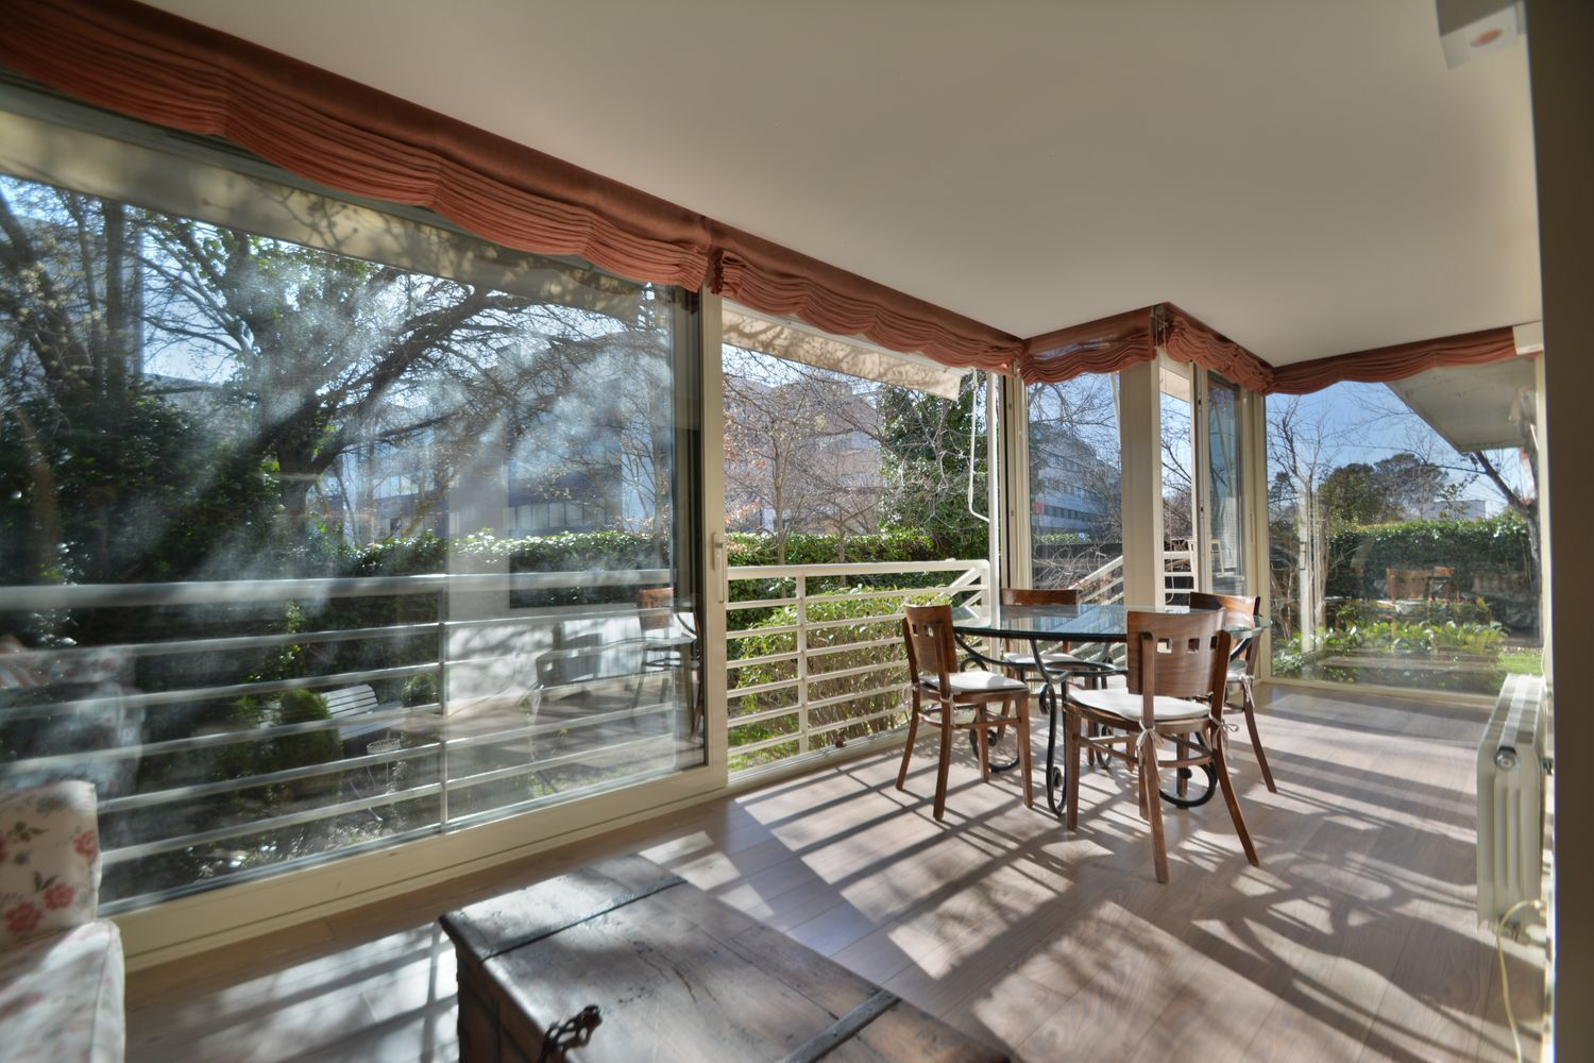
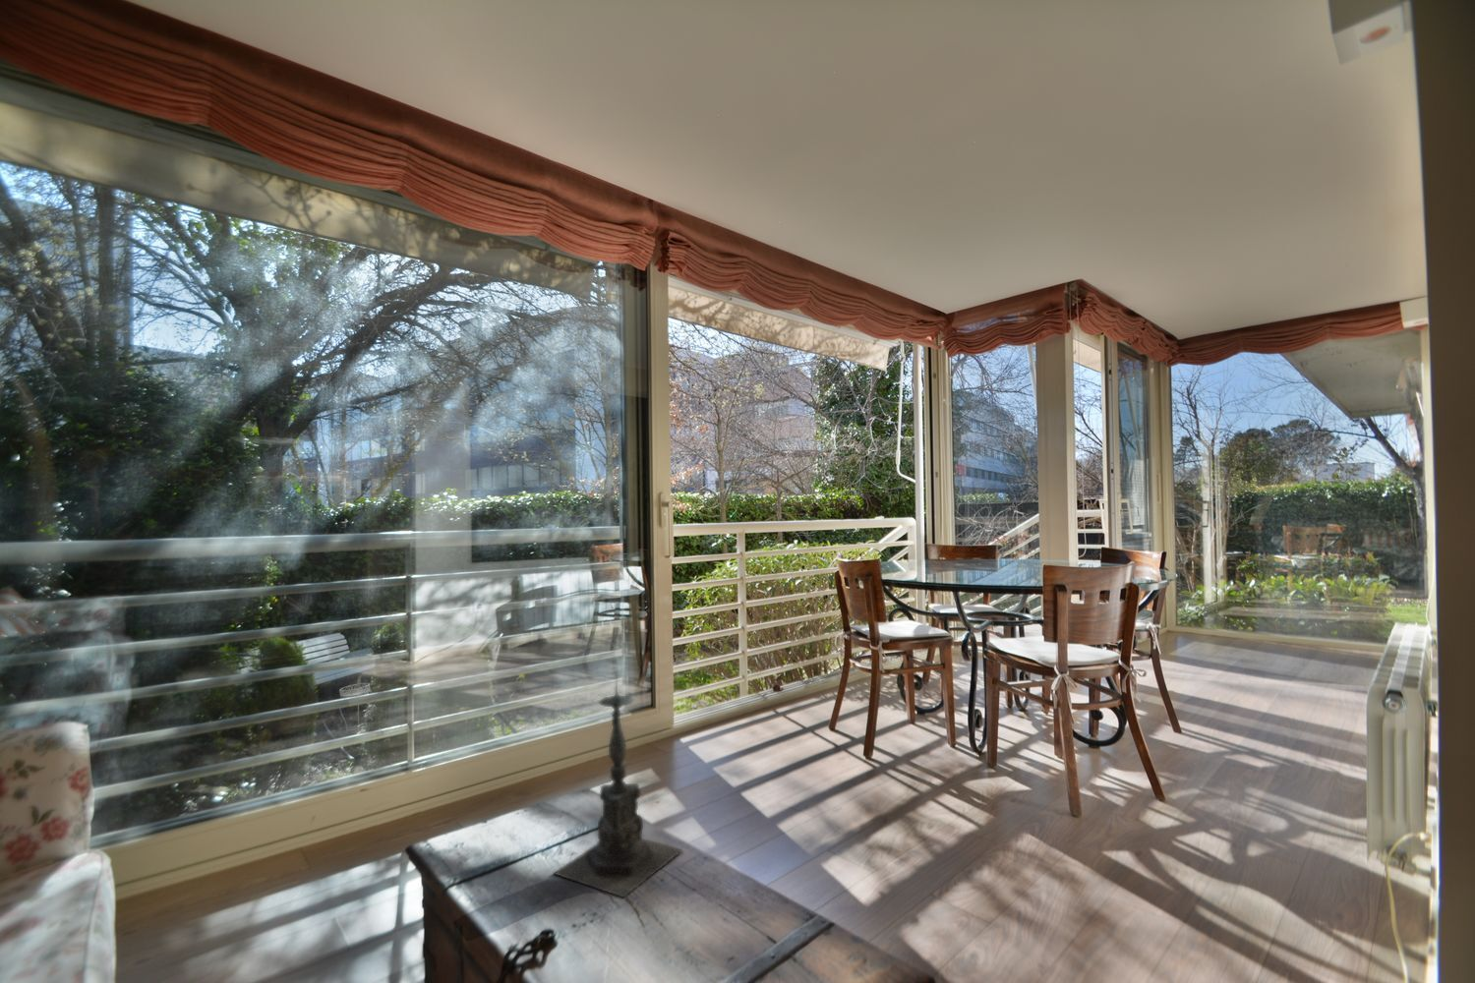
+ candle holder [552,670,685,900]
